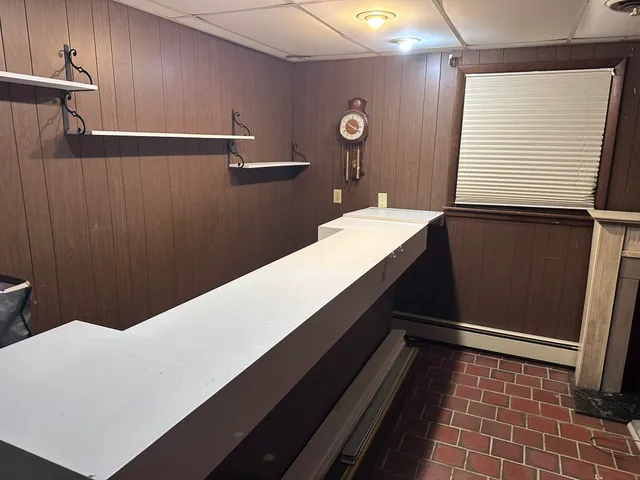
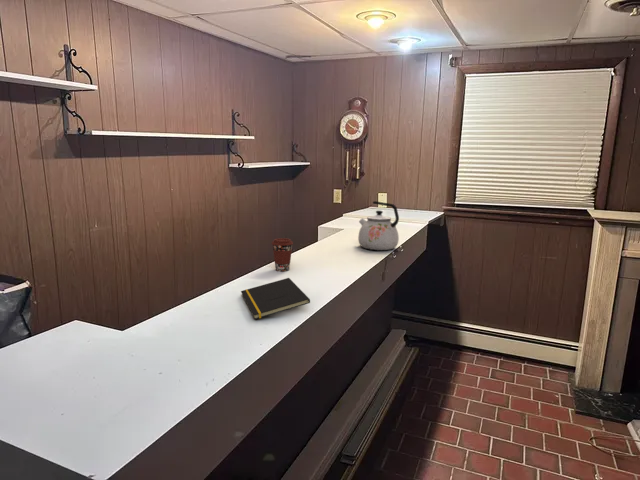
+ kettle [357,200,400,251]
+ notepad [240,277,311,320]
+ coffee cup [271,237,294,273]
